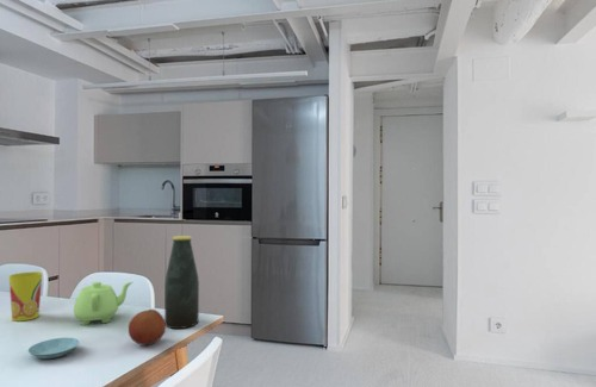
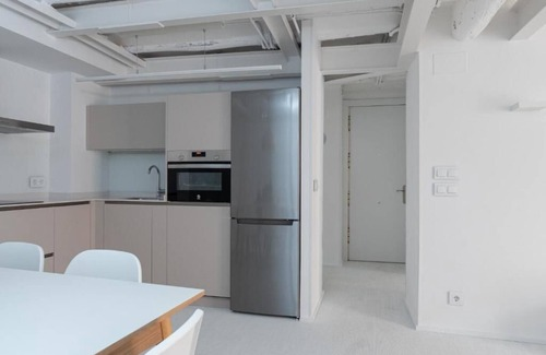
- bottle [163,235,200,330]
- cup [7,270,44,323]
- teapot [73,281,134,326]
- saucer [26,337,80,360]
- fruit [128,308,167,347]
